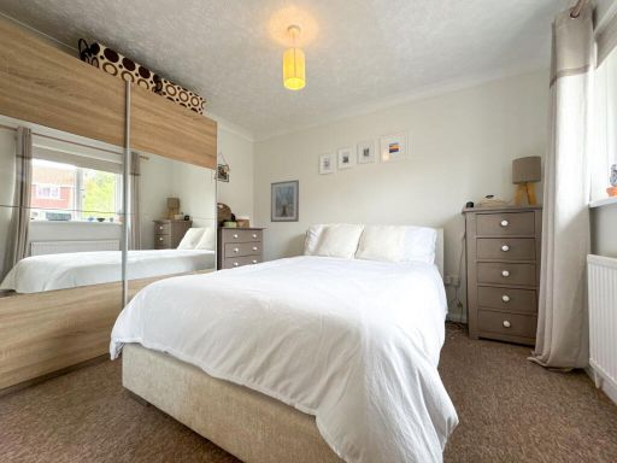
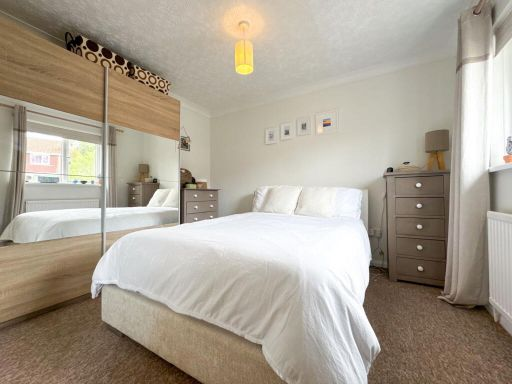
- picture frame [270,178,300,223]
